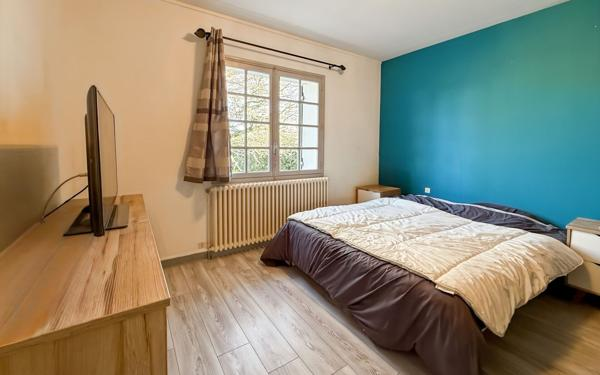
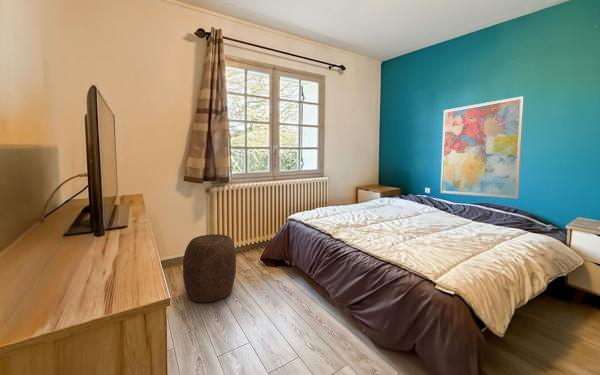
+ wall art [440,95,525,199]
+ stool [182,233,237,303]
